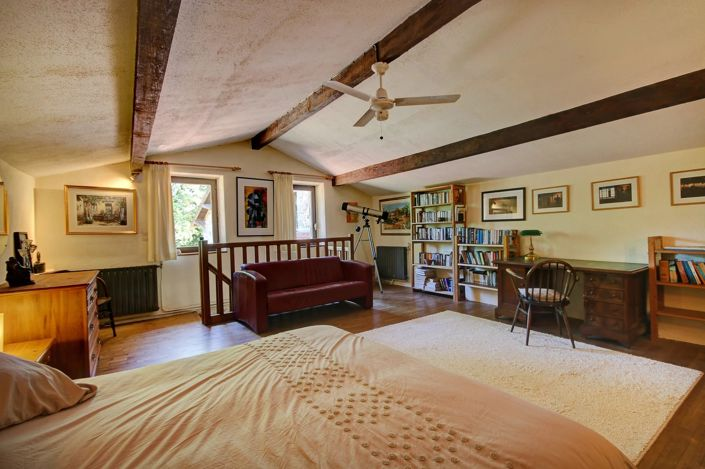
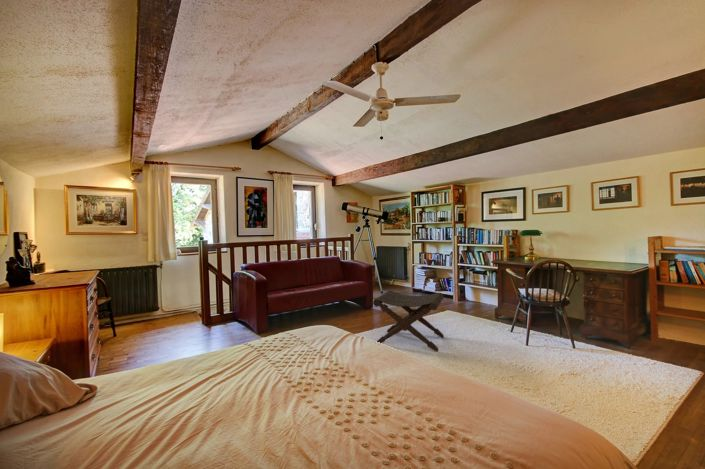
+ footstool [372,289,445,352]
